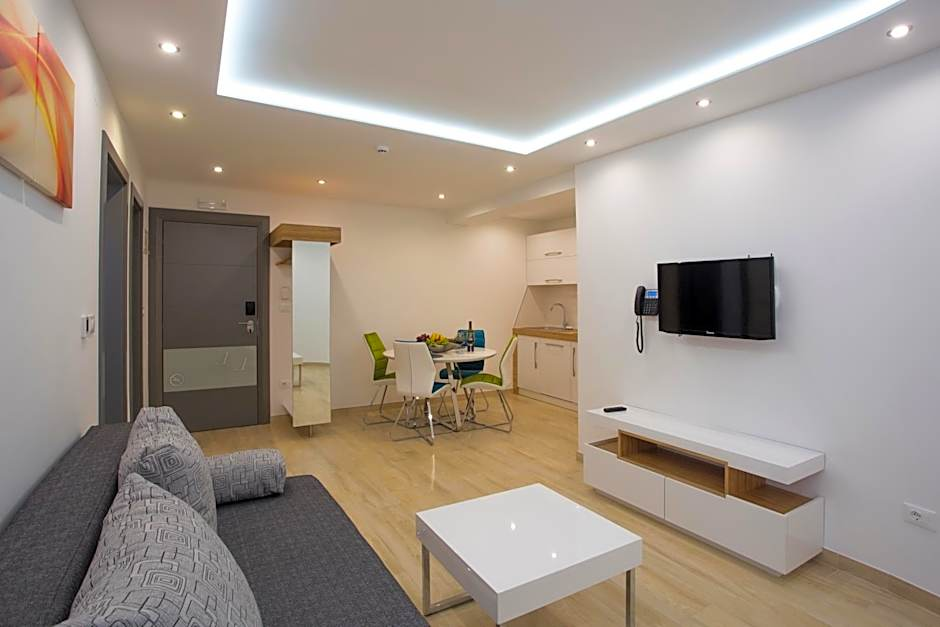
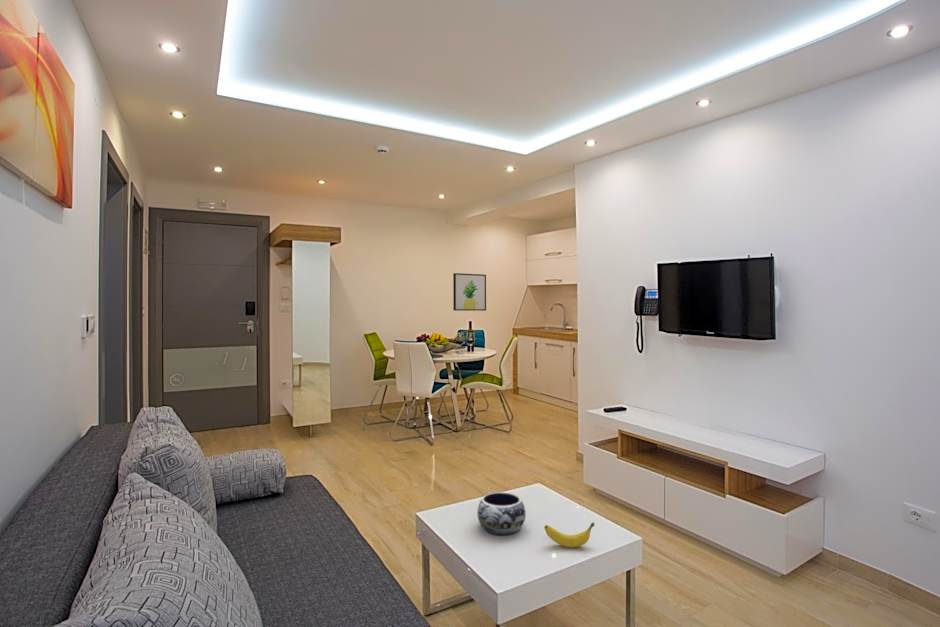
+ banana [543,521,596,548]
+ decorative bowl [476,491,527,536]
+ wall art [452,272,487,312]
